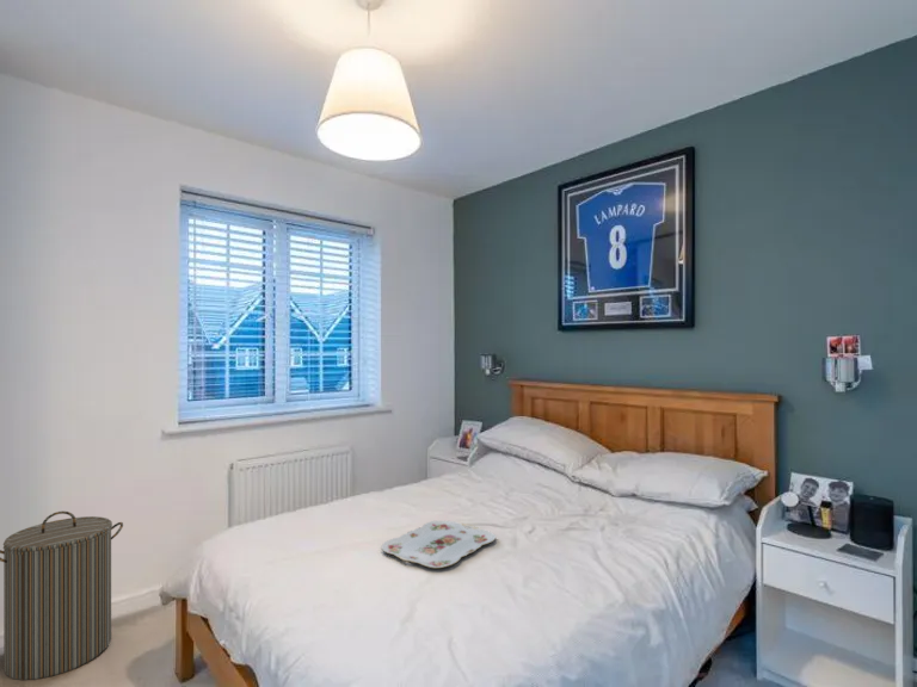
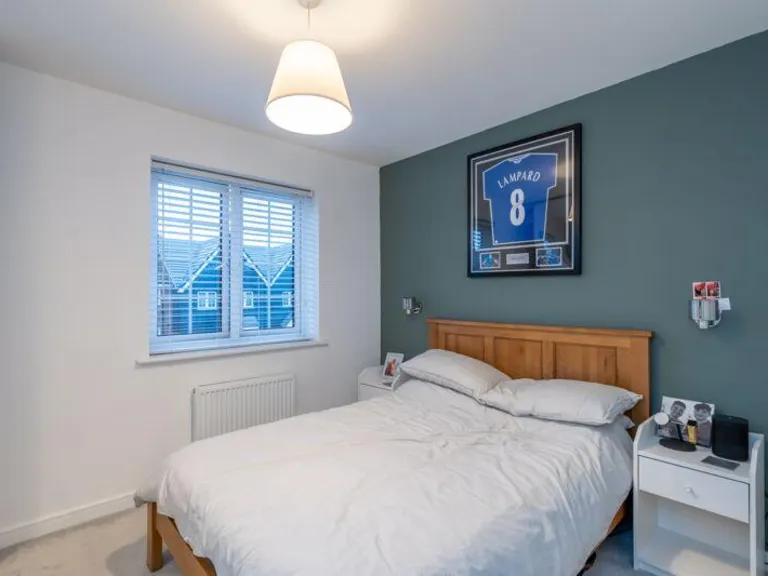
- laundry hamper [0,510,124,681]
- serving tray [380,520,497,569]
